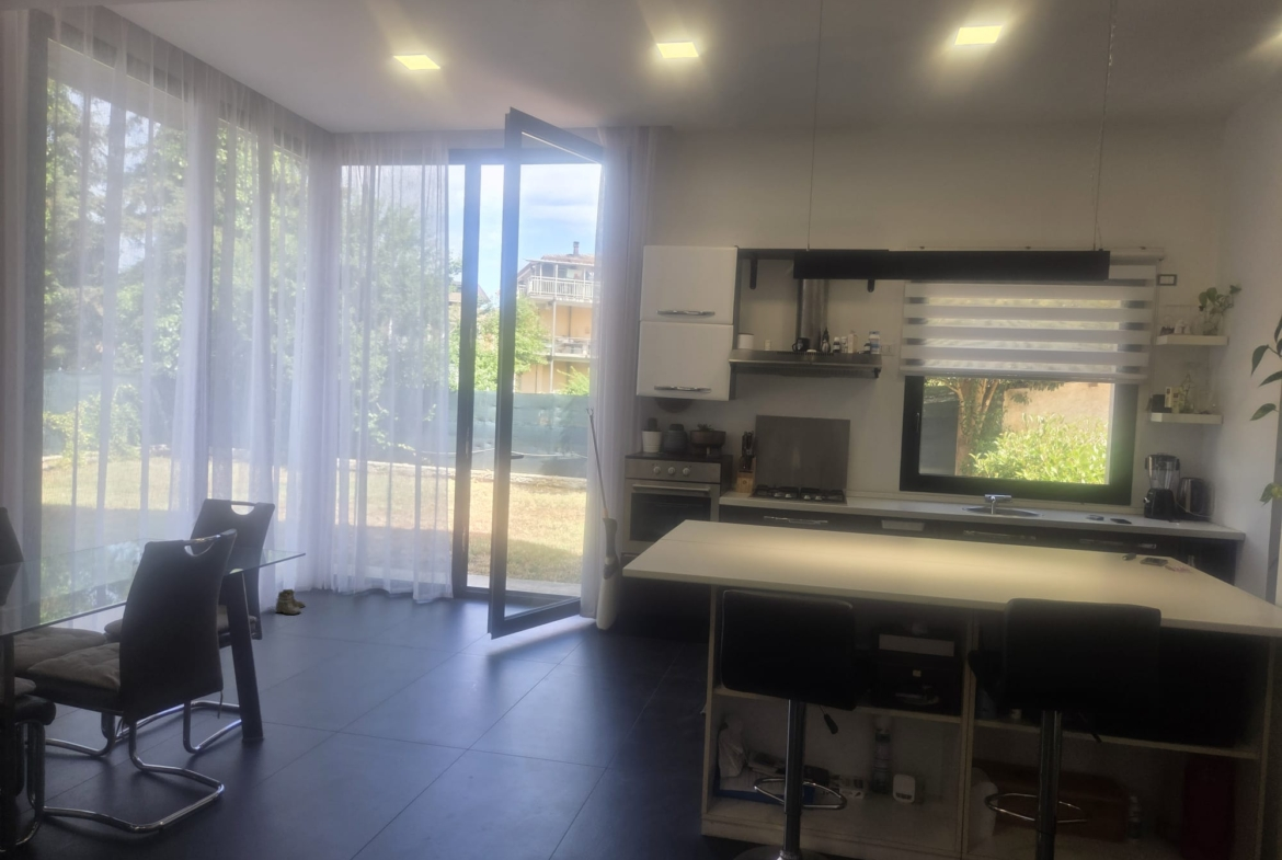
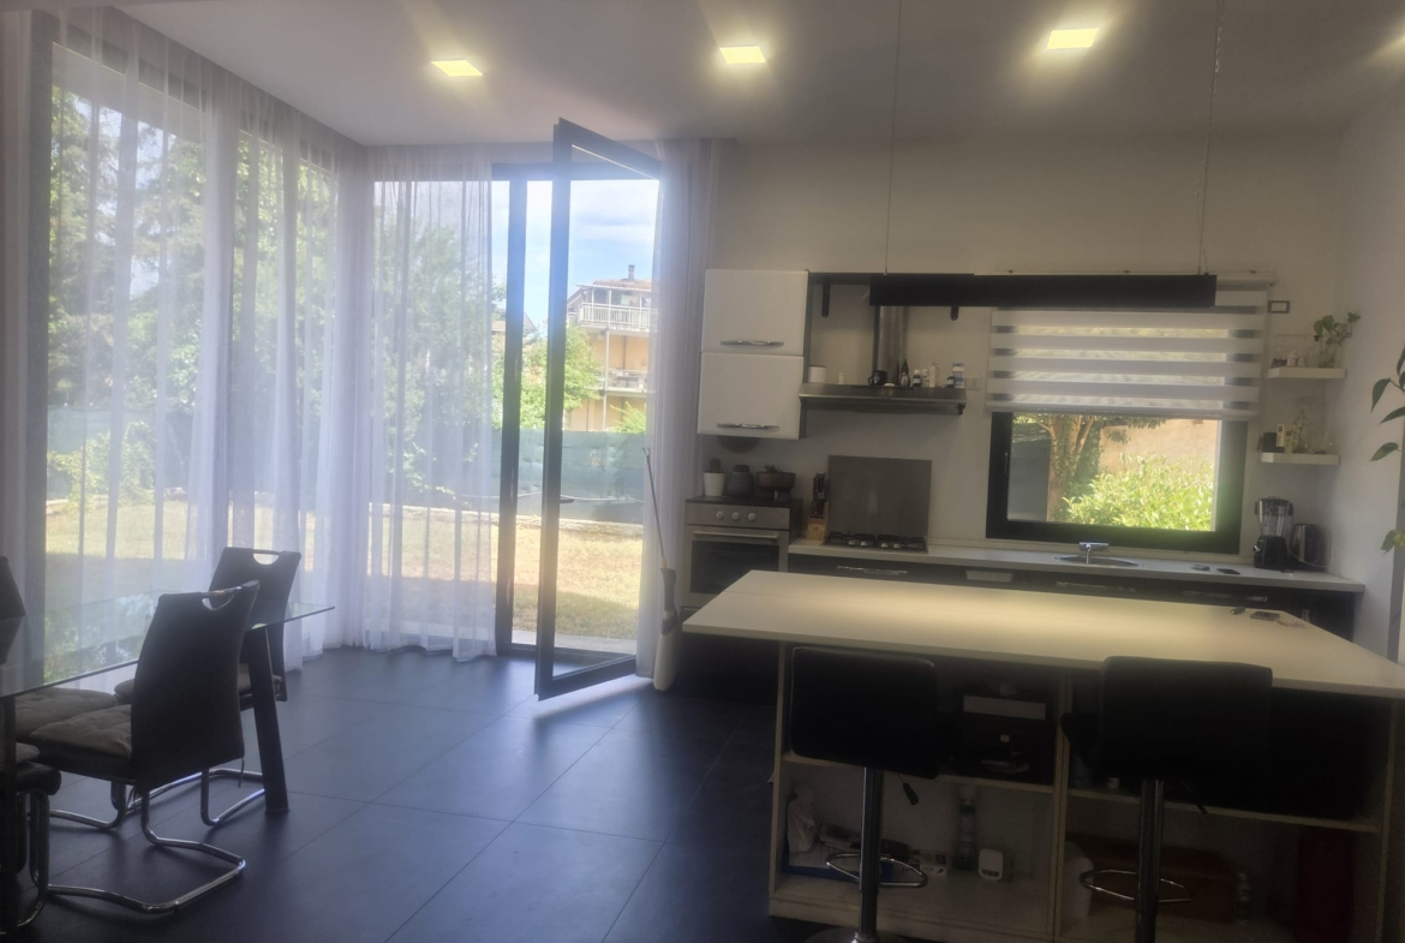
- boots [274,588,307,617]
